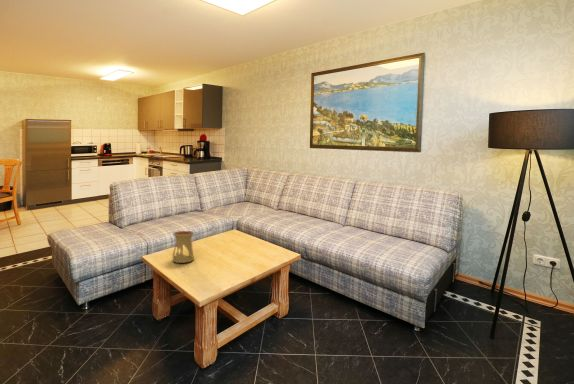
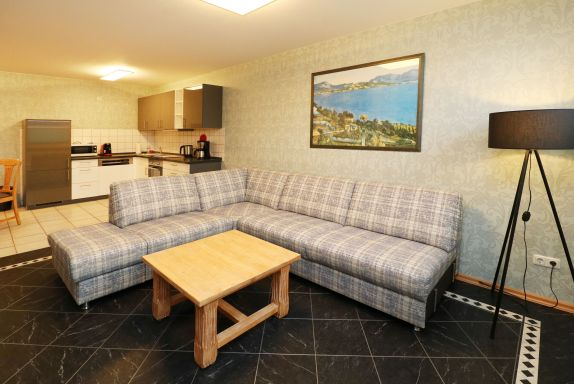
- oil burner [172,230,195,264]
